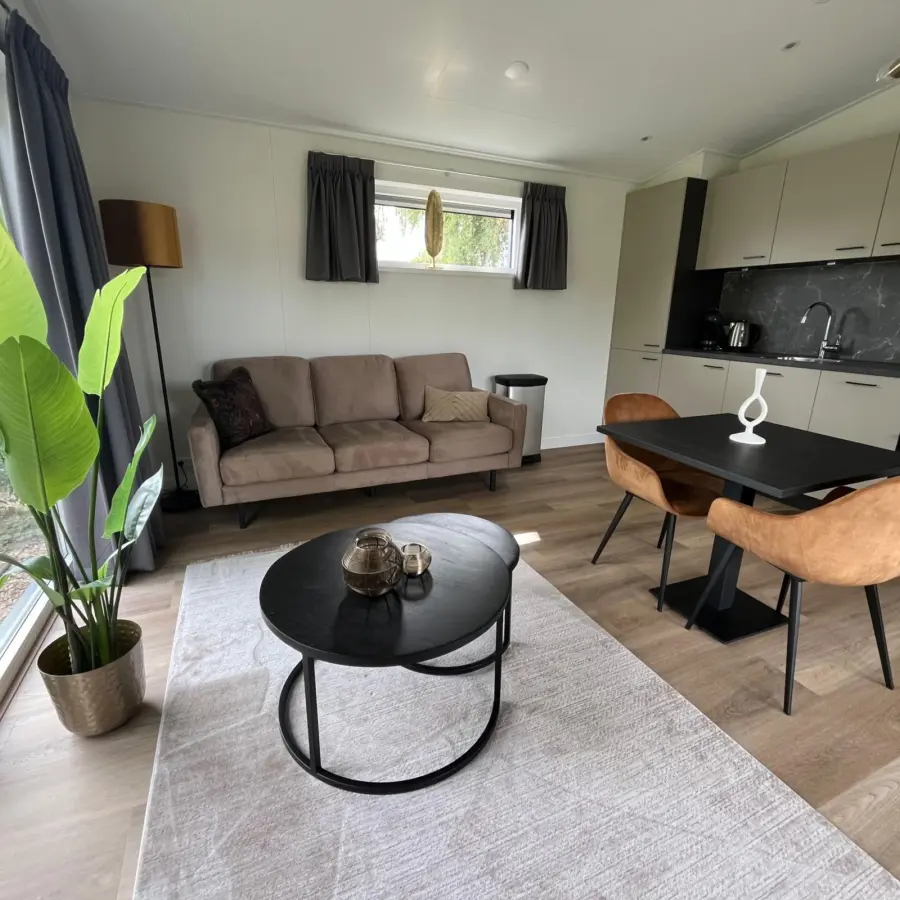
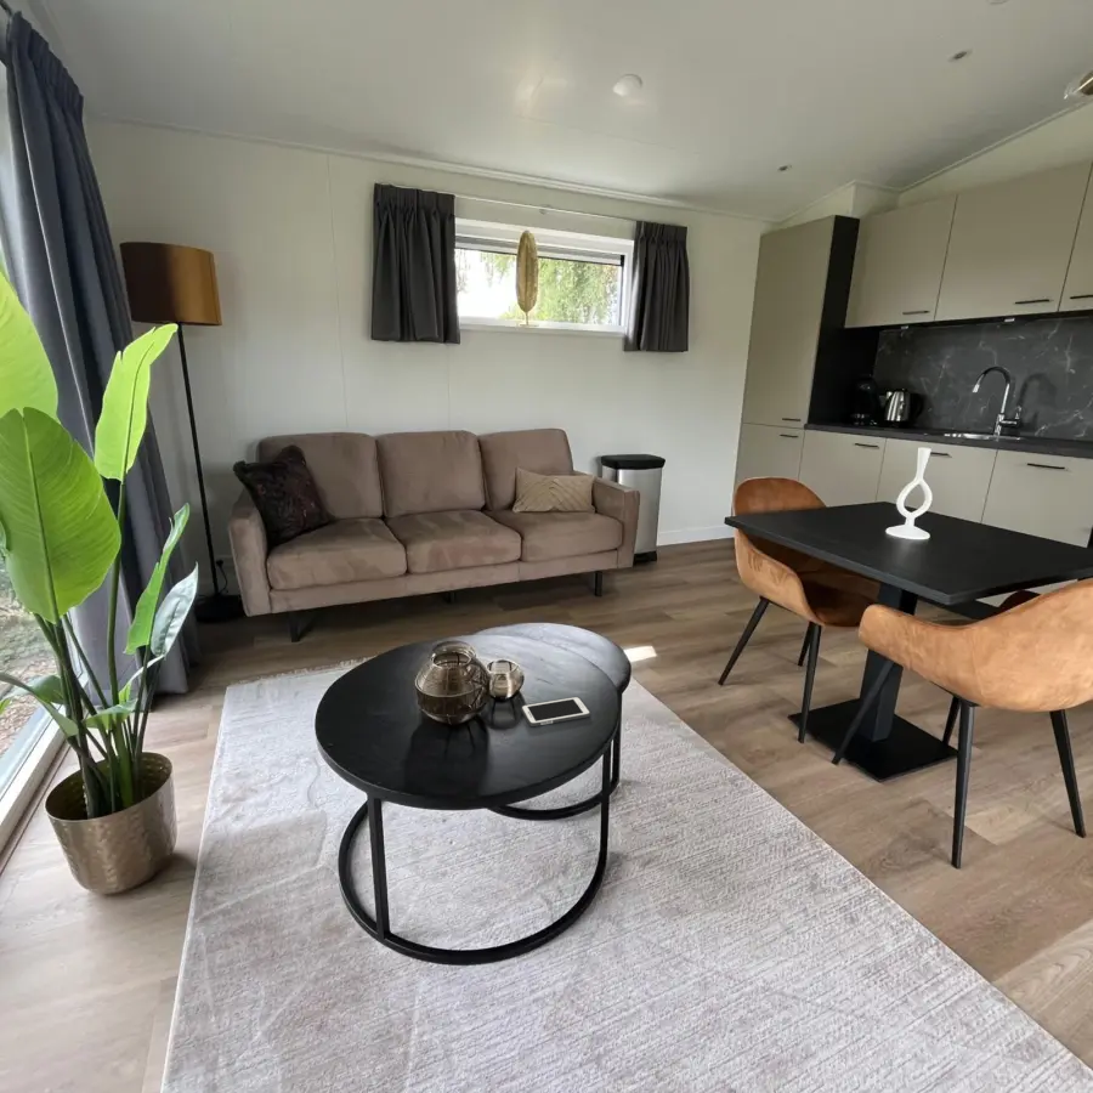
+ cell phone [520,696,591,727]
